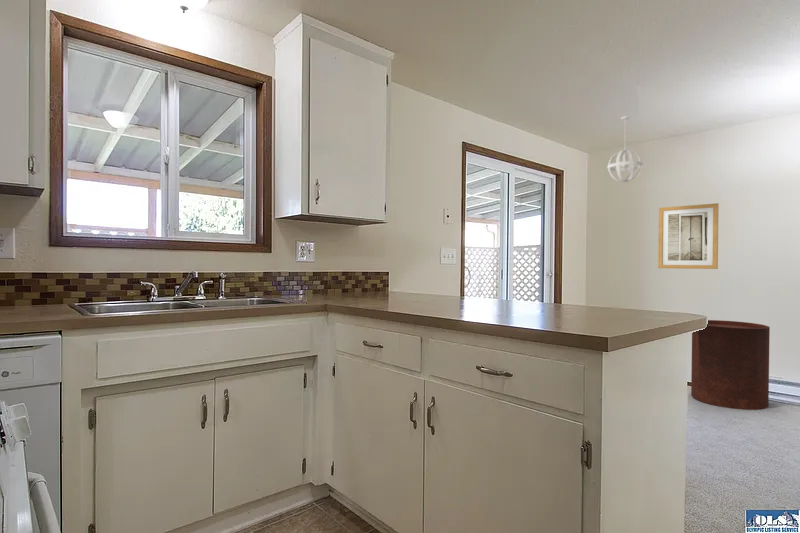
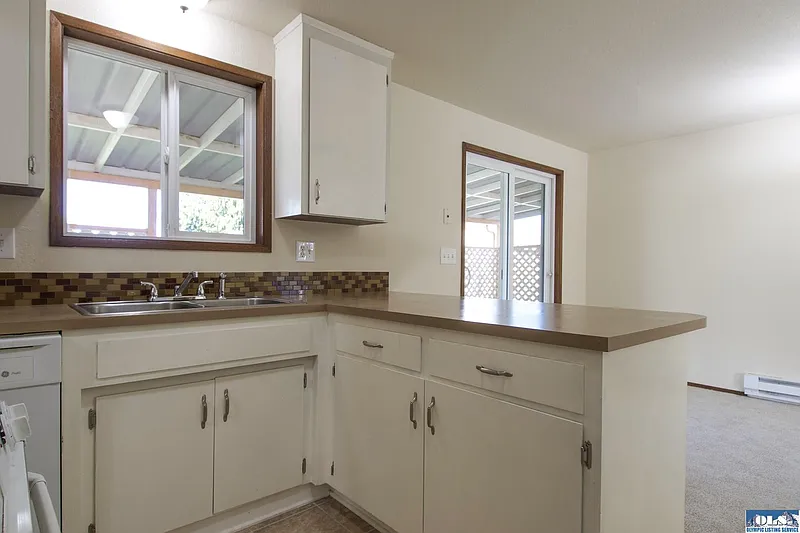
- wall art [657,202,720,270]
- trash can [690,319,771,411]
- pendant light [606,115,644,183]
